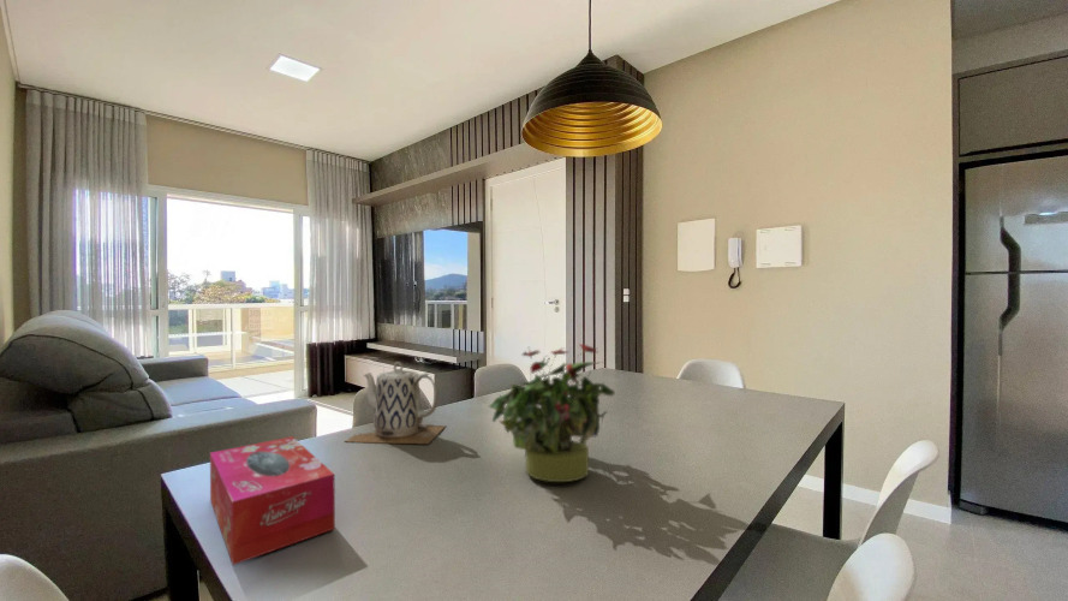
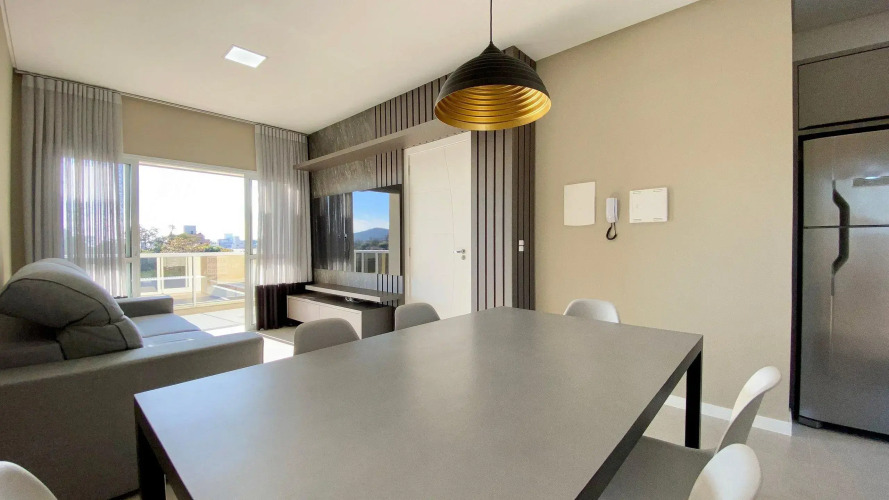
- teapot [342,361,447,445]
- tissue box [209,435,336,566]
- potted plant [488,343,616,483]
